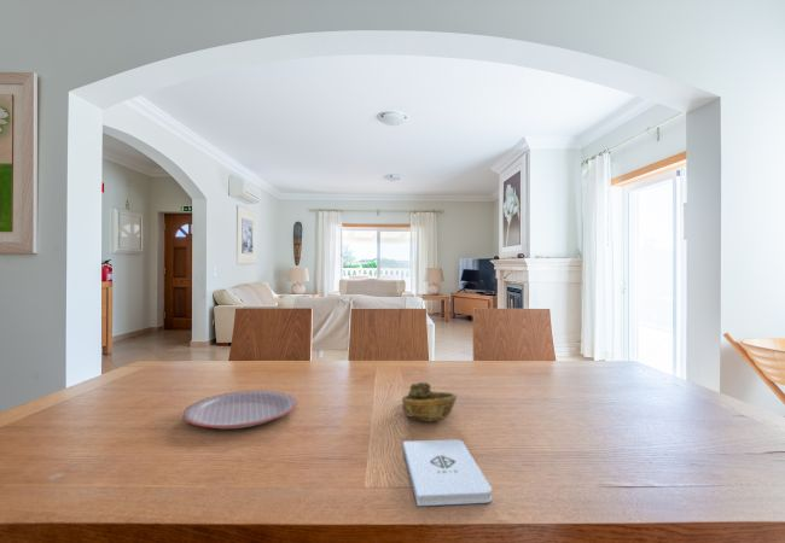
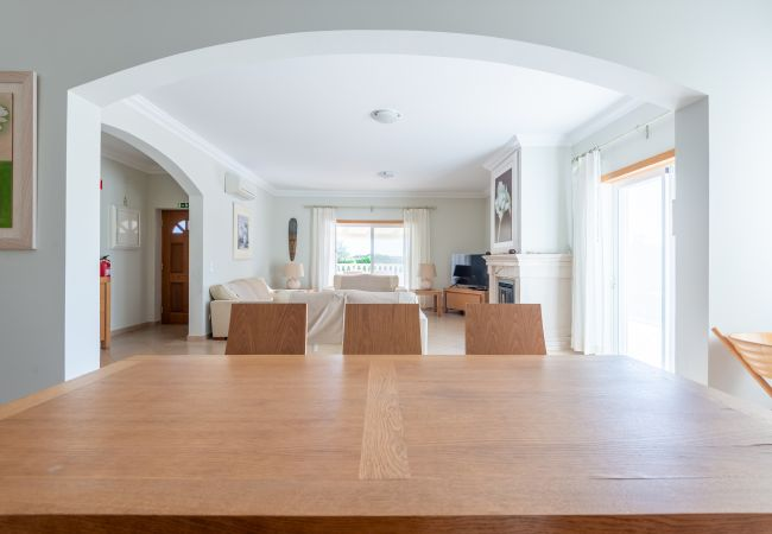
- decorative bowl [401,381,458,424]
- plate [181,390,298,430]
- notepad [402,438,493,507]
